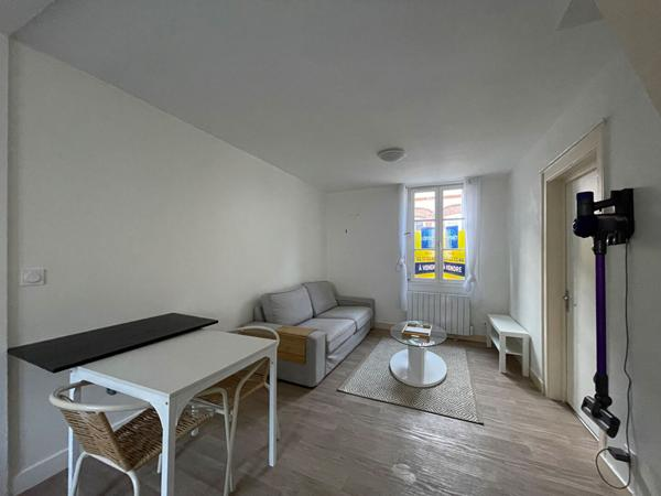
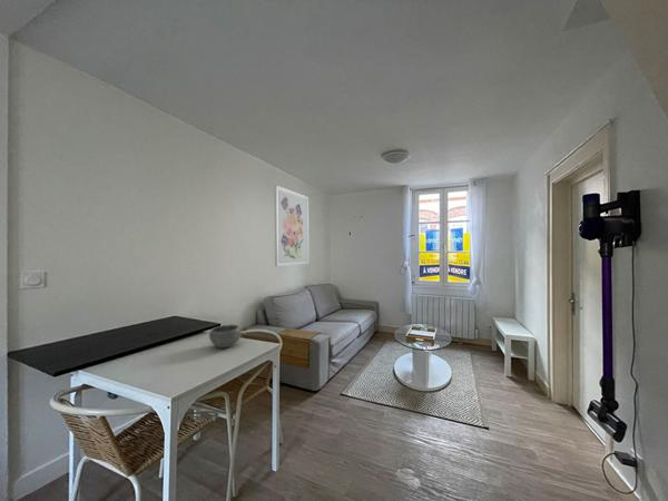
+ wall art [273,185,310,267]
+ bowl [208,324,243,350]
